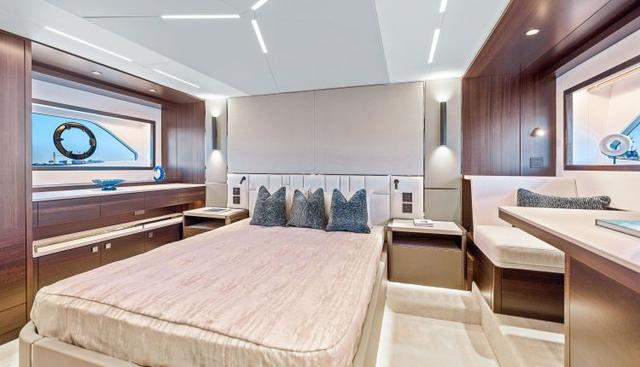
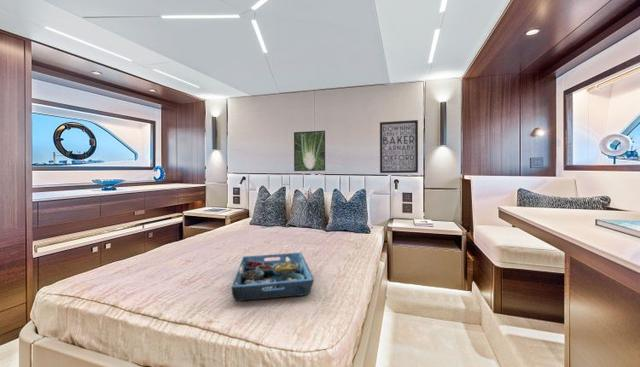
+ serving tray [231,251,315,302]
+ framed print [293,130,326,172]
+ wall art [379,119,419,174]
